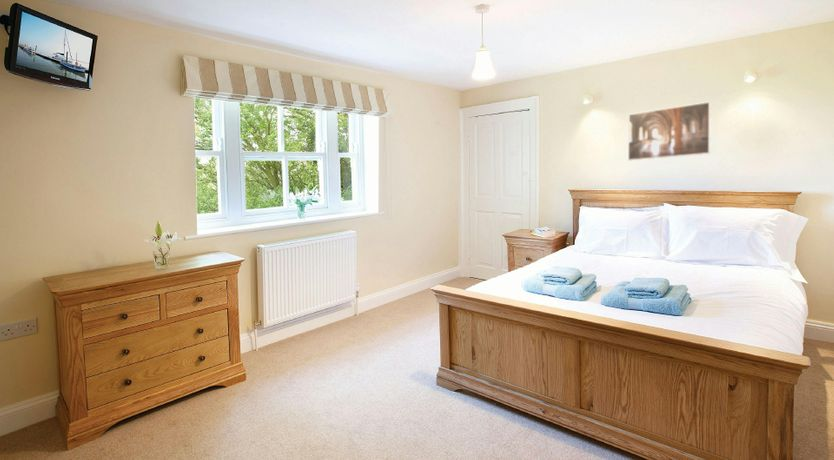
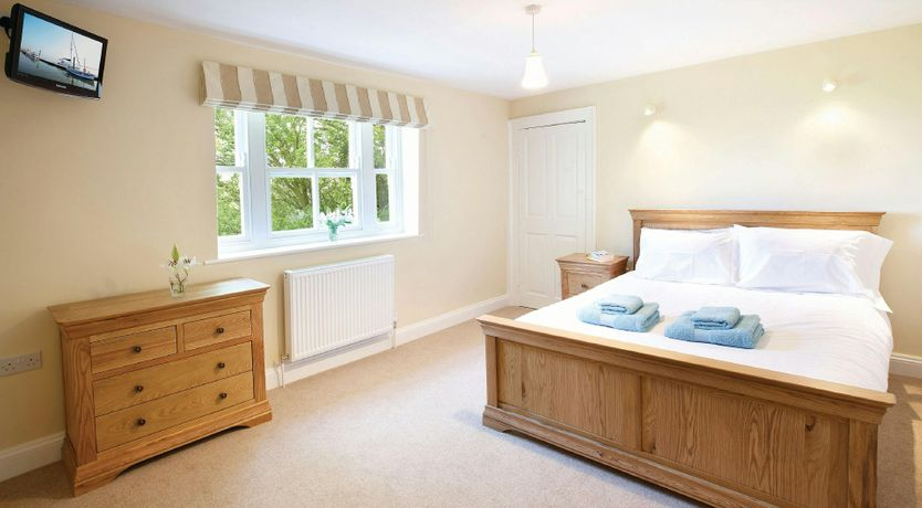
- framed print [627,101,712,162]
